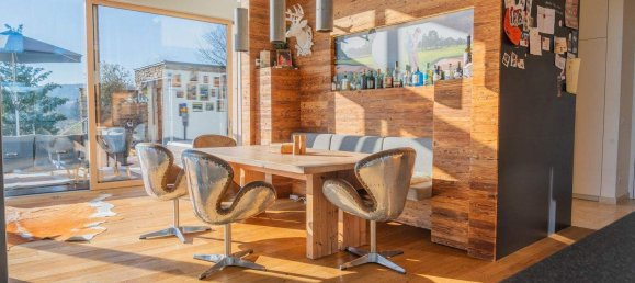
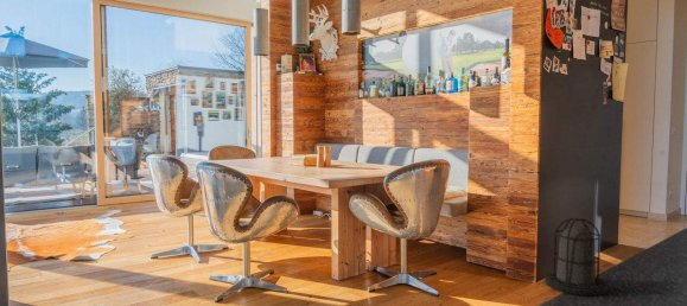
+ lantern [543,216,609,297]
